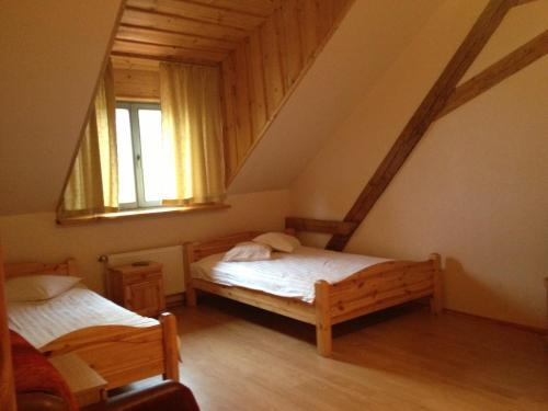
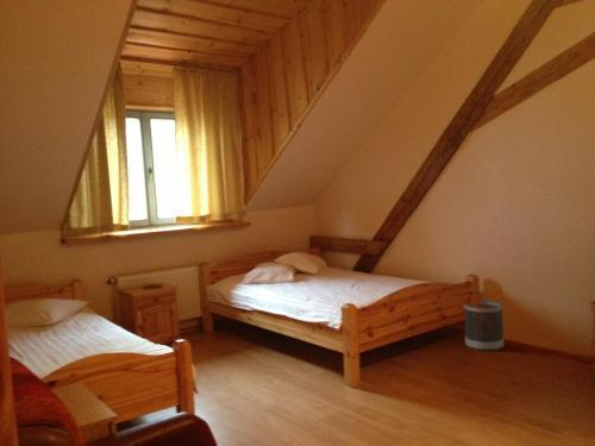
+ wastebasket [463,299,505,352]
